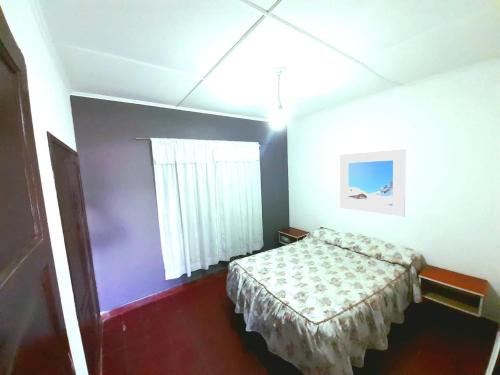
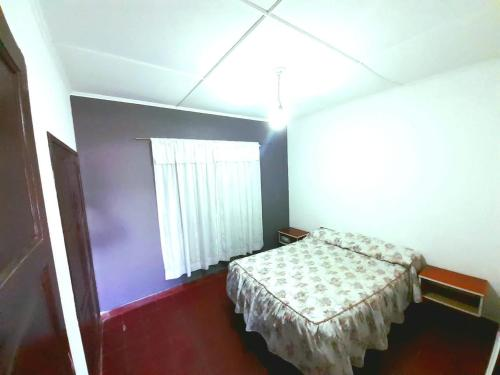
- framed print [339,148,407,218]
